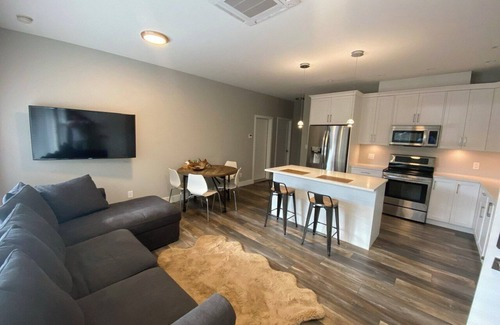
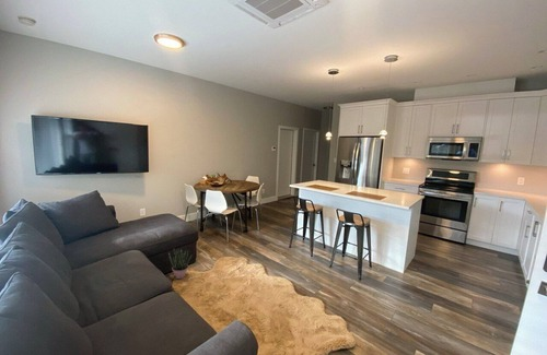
+ potted plant [167,248,193,280]
